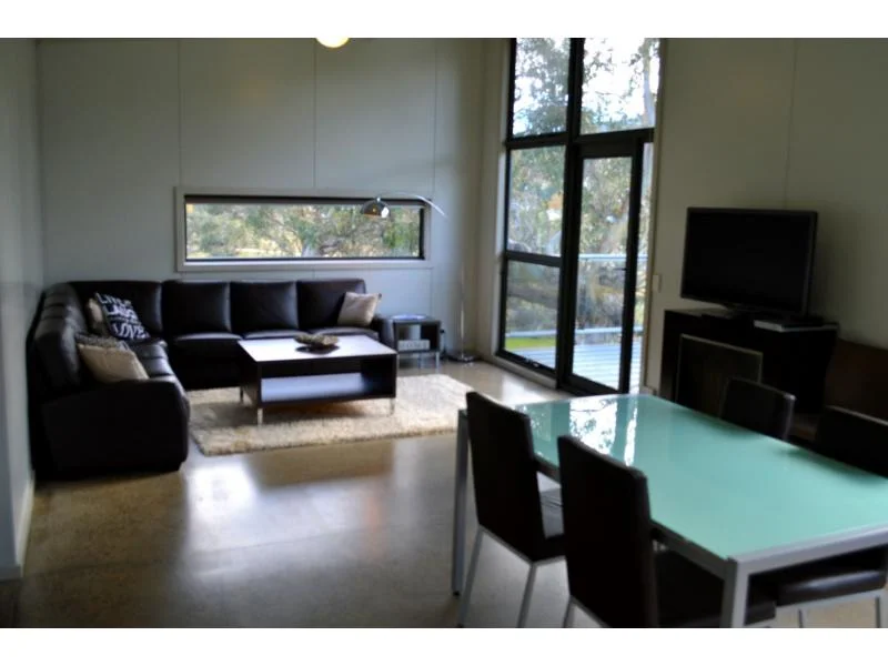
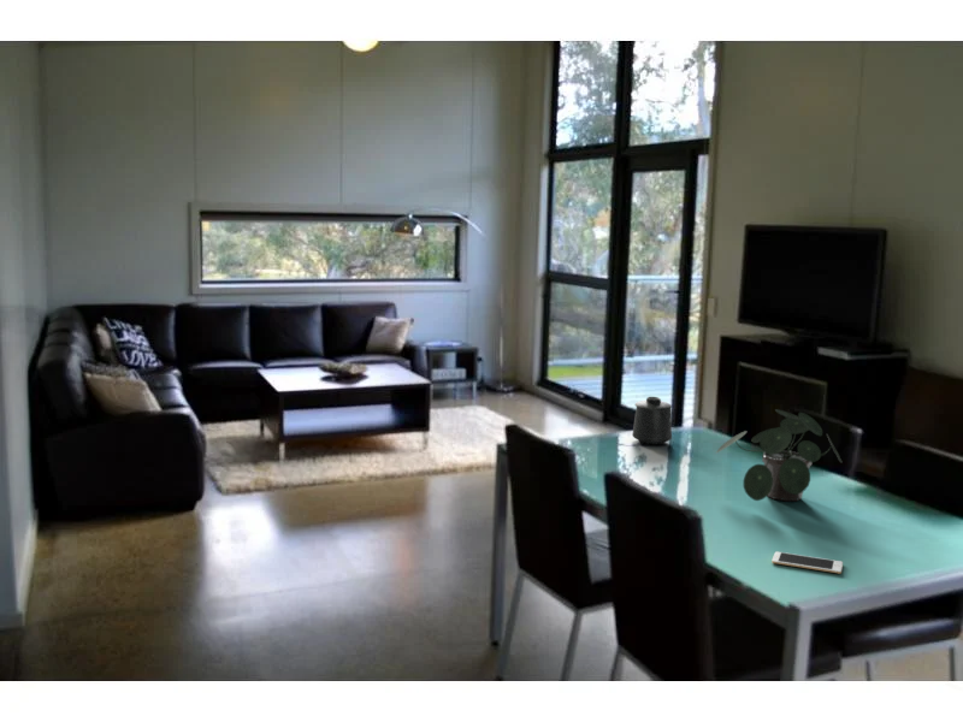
+ potted plant [715,408,844,502]
+ mug [631,396,673,445]
+ cell phone [770,550,844,575]
